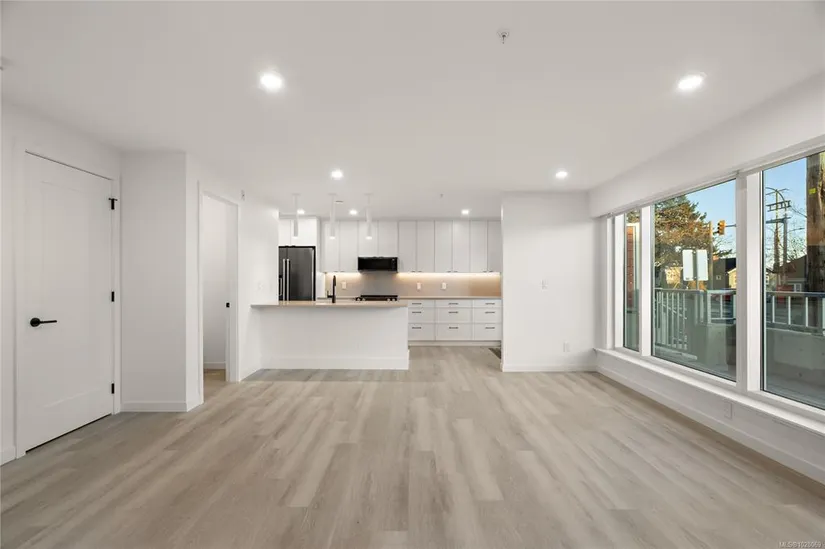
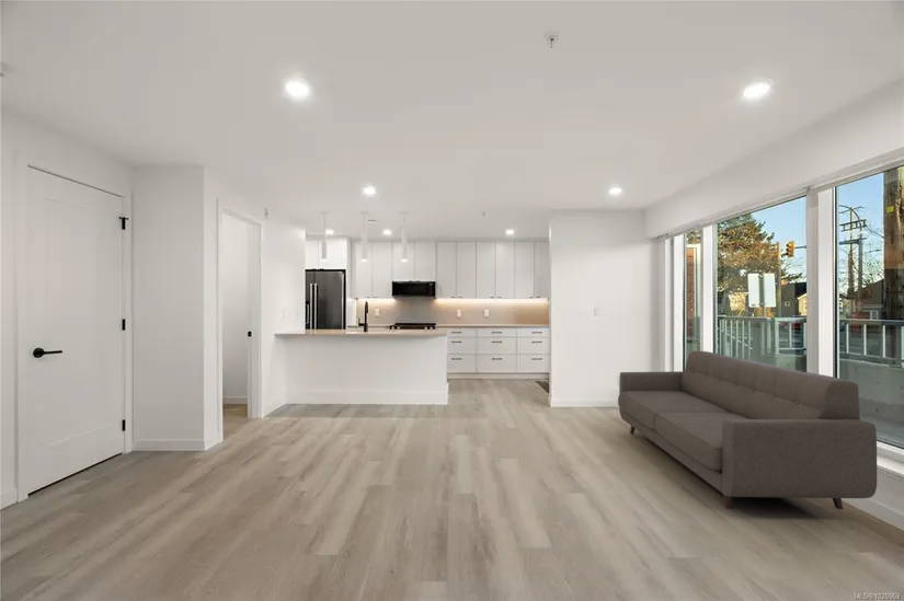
+ sofa [617,350,878,510]
